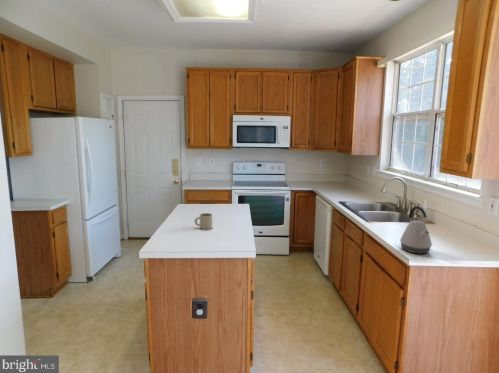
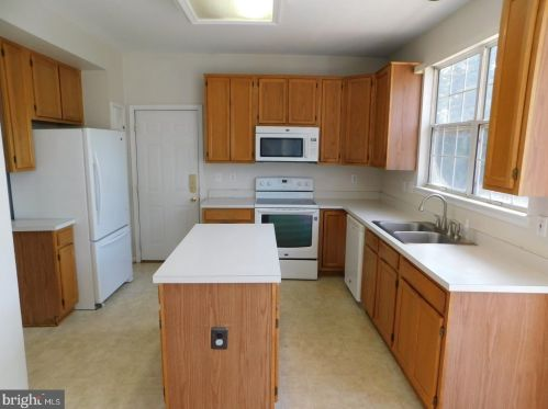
- kettle [399,205,433,255]
- mug [194,212,213,230]
